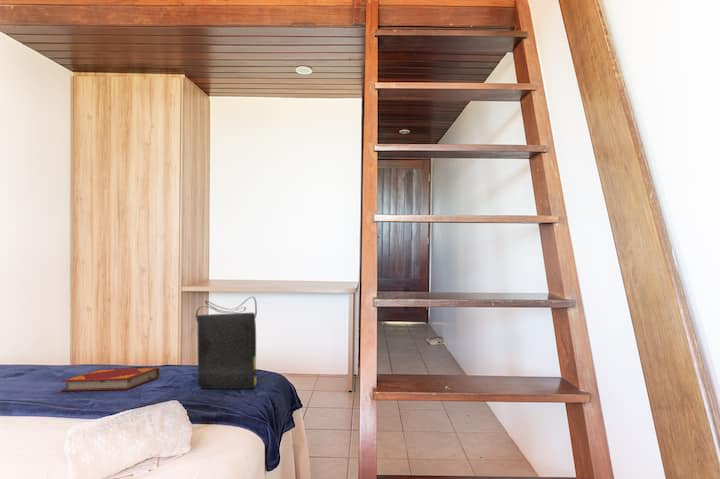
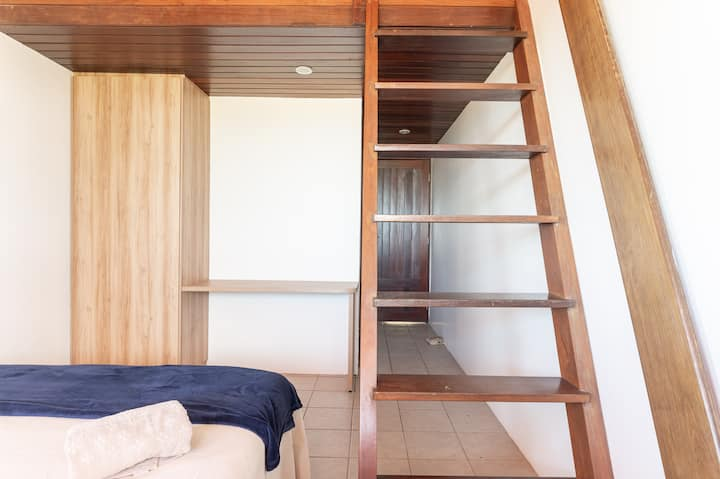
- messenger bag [195,296,258,390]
- hardback book [60,367,160,392]
